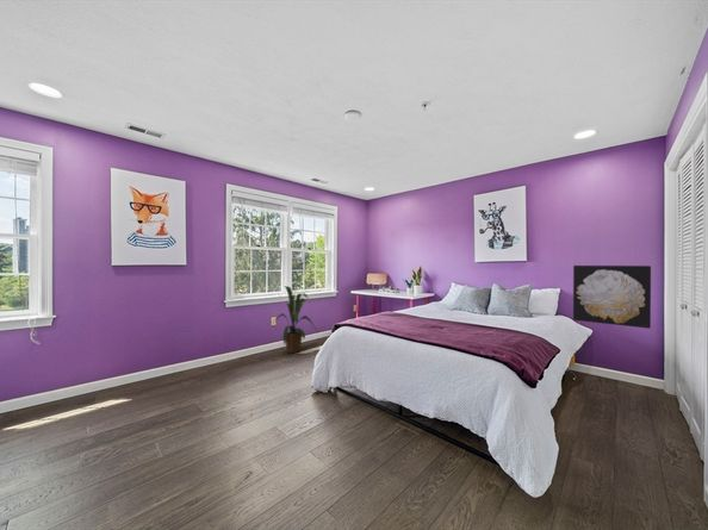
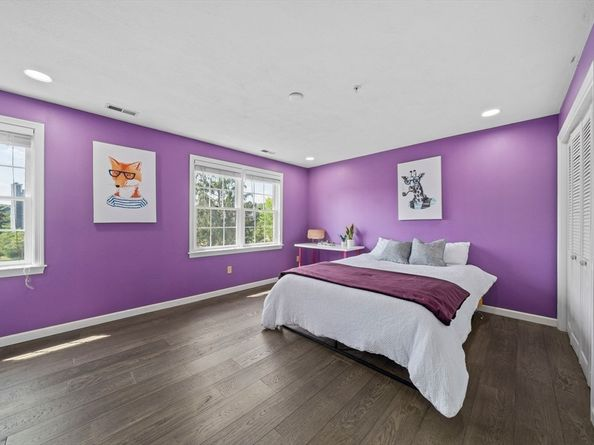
- wall art [572,264,652,330]
- house plant [273,285,319,355]
